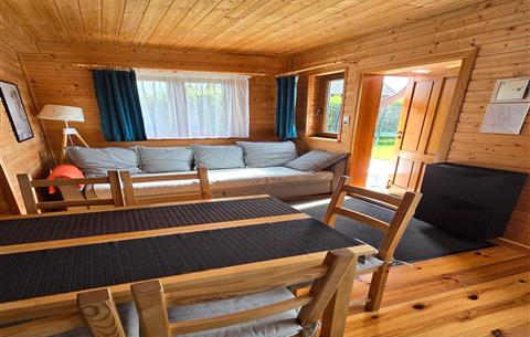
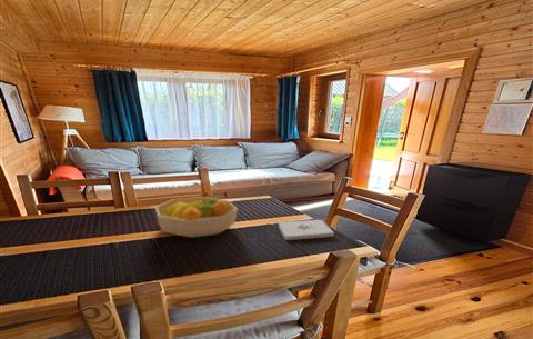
+ fruit bowl [154,196,239,239]
+ notepad [278,219,335,241]
